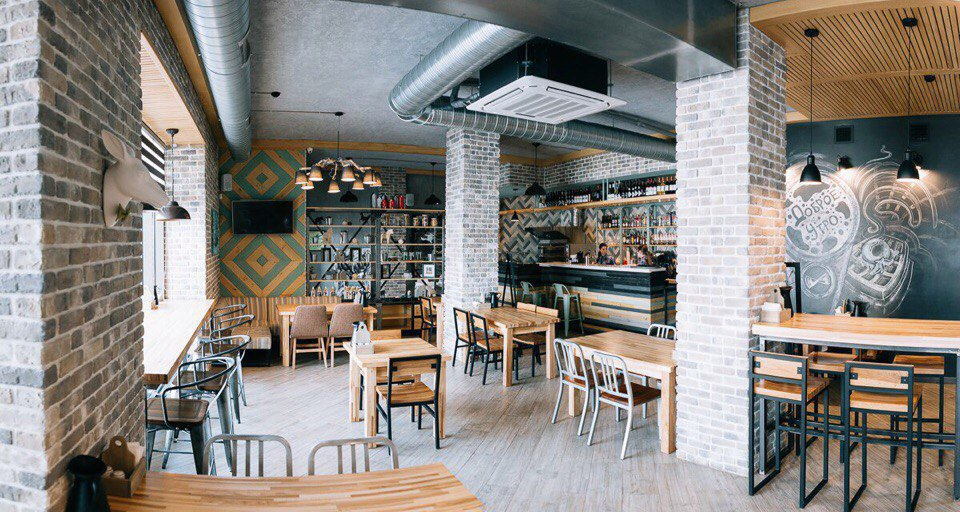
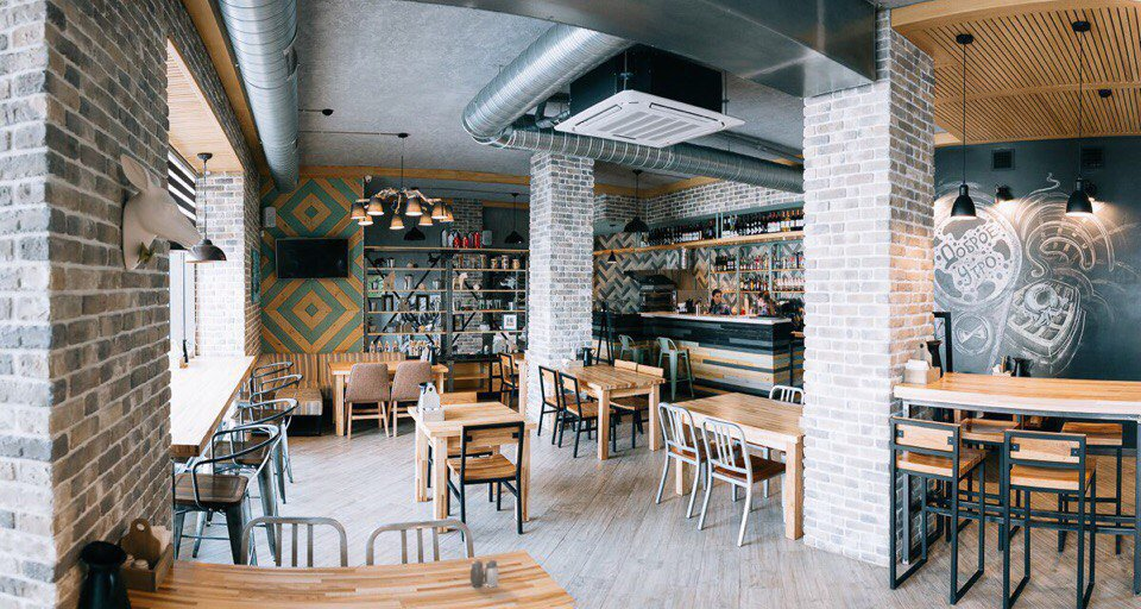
+ salt and pepper shaker [469,559,499,589]
